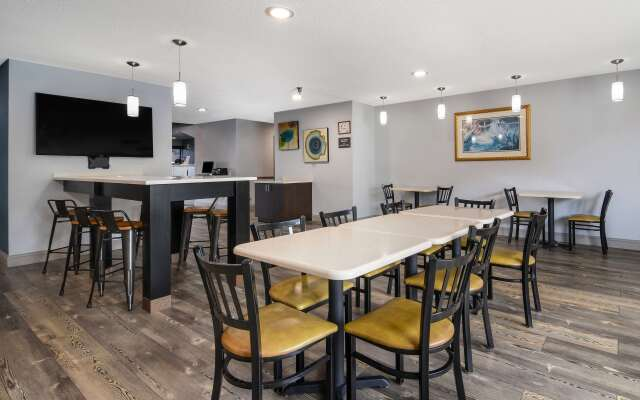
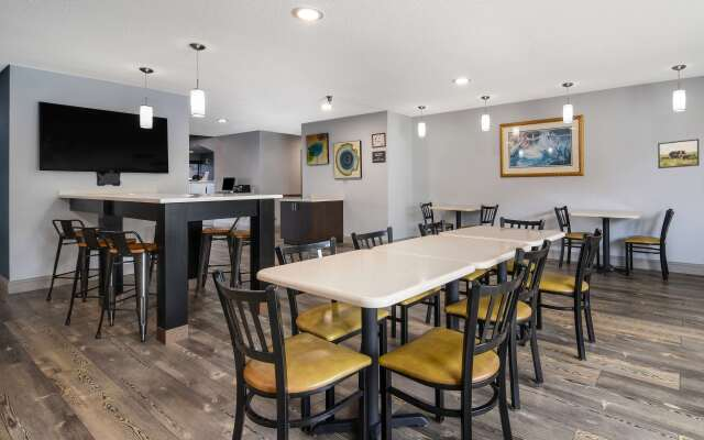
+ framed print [657,138,701,169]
